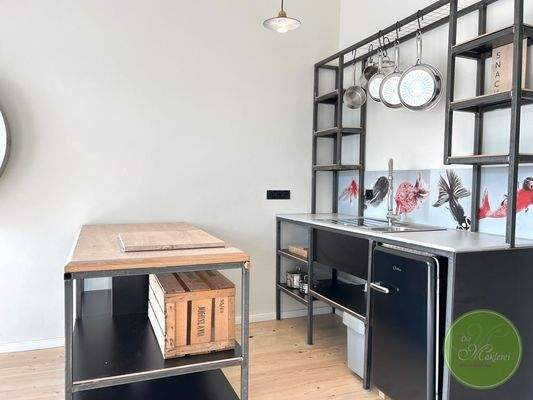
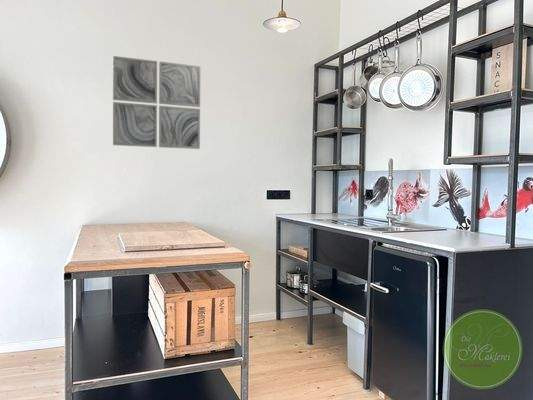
+ wall art [112,55,201,150]
